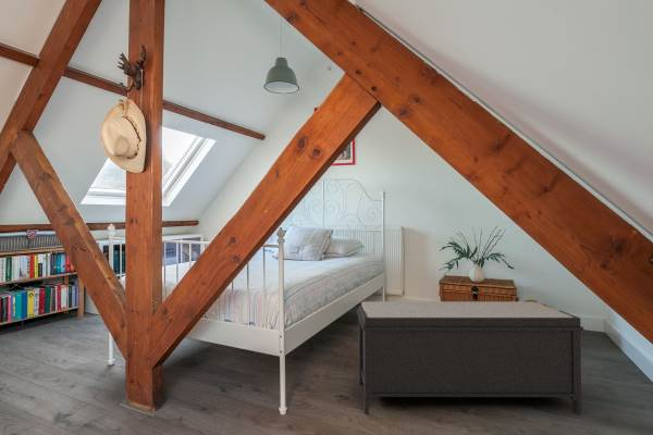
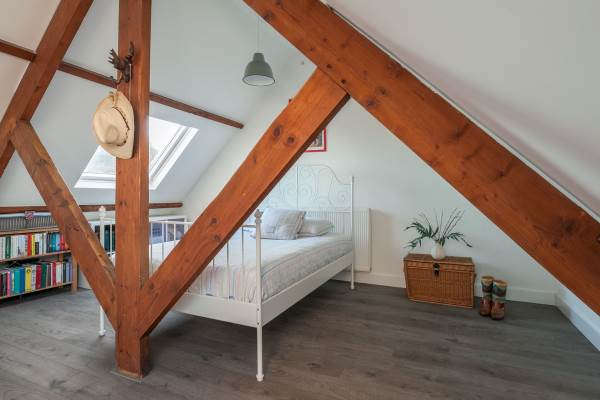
- bench [356,300,584,415]
